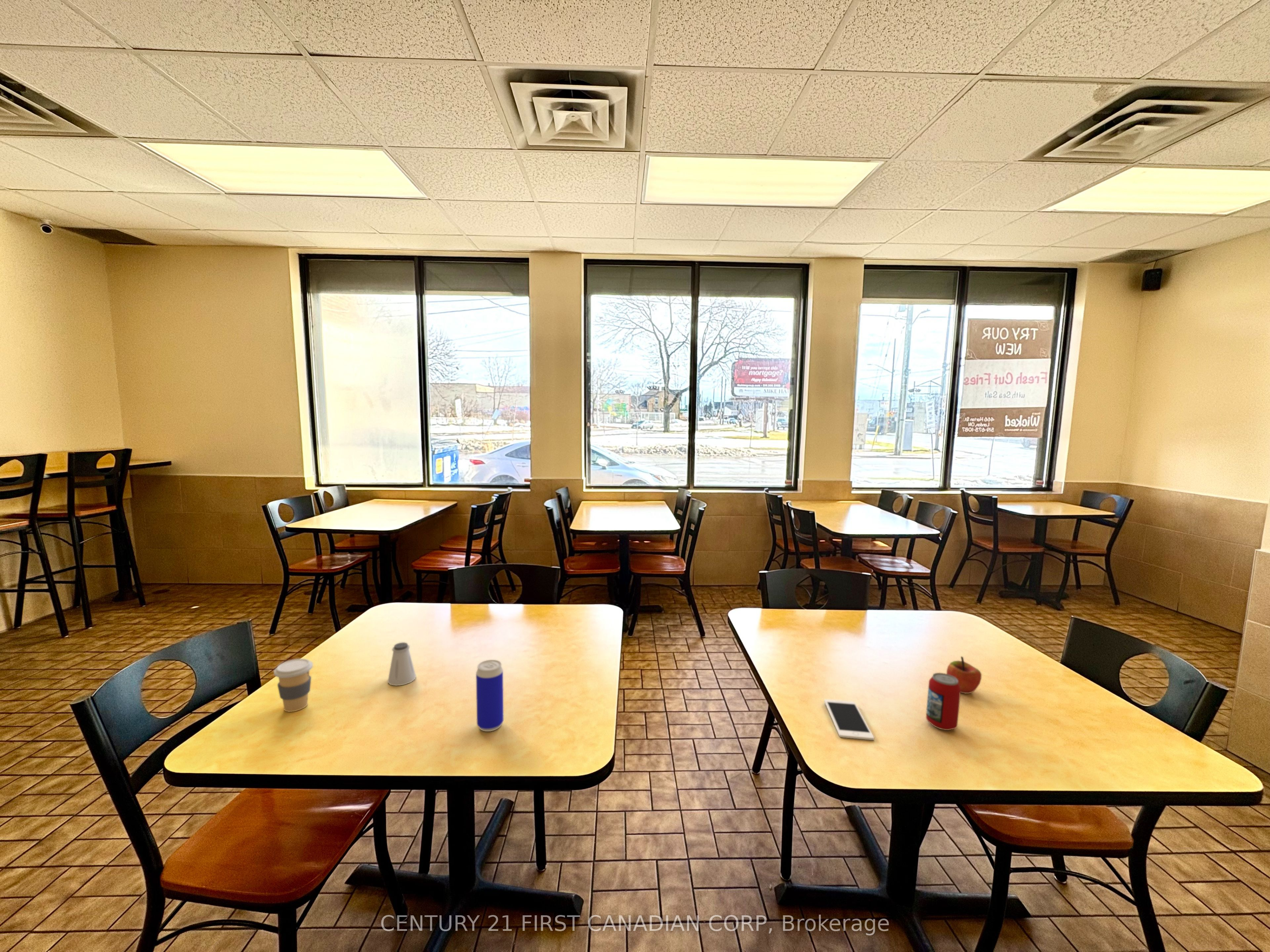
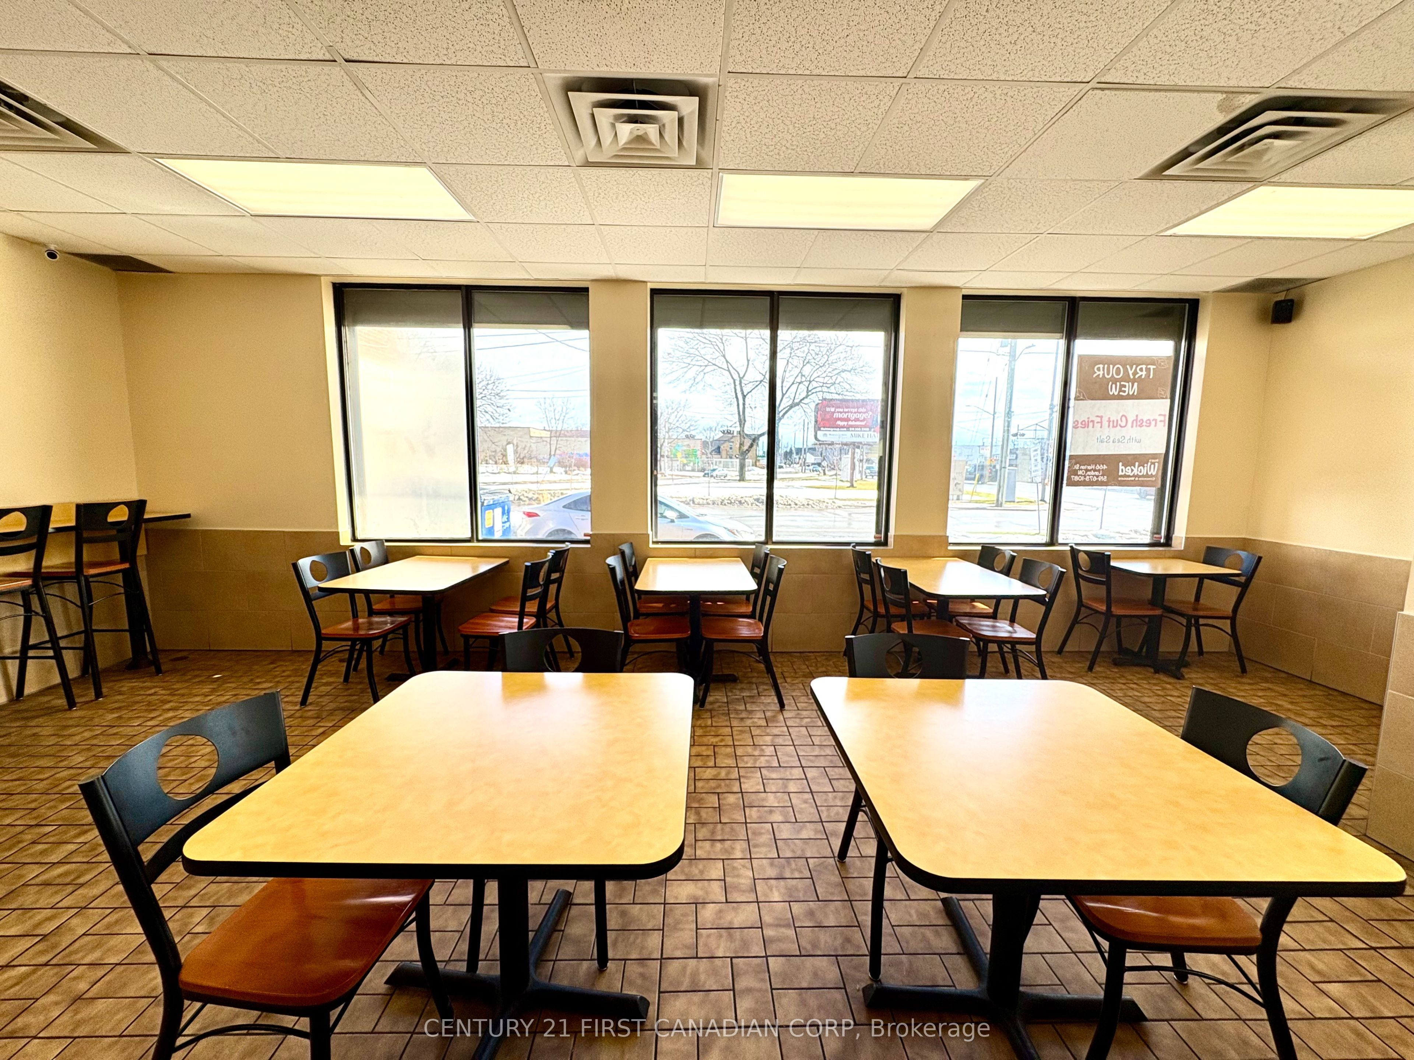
- saltshaker [387,642,416,686]
- beverage can [476,659,504,732]
- apple [946,656,982,694]
- cell phone [824,699,874,740]
- beverage can [926,672,961,731]
- coffee cup [274,658,313,712]
